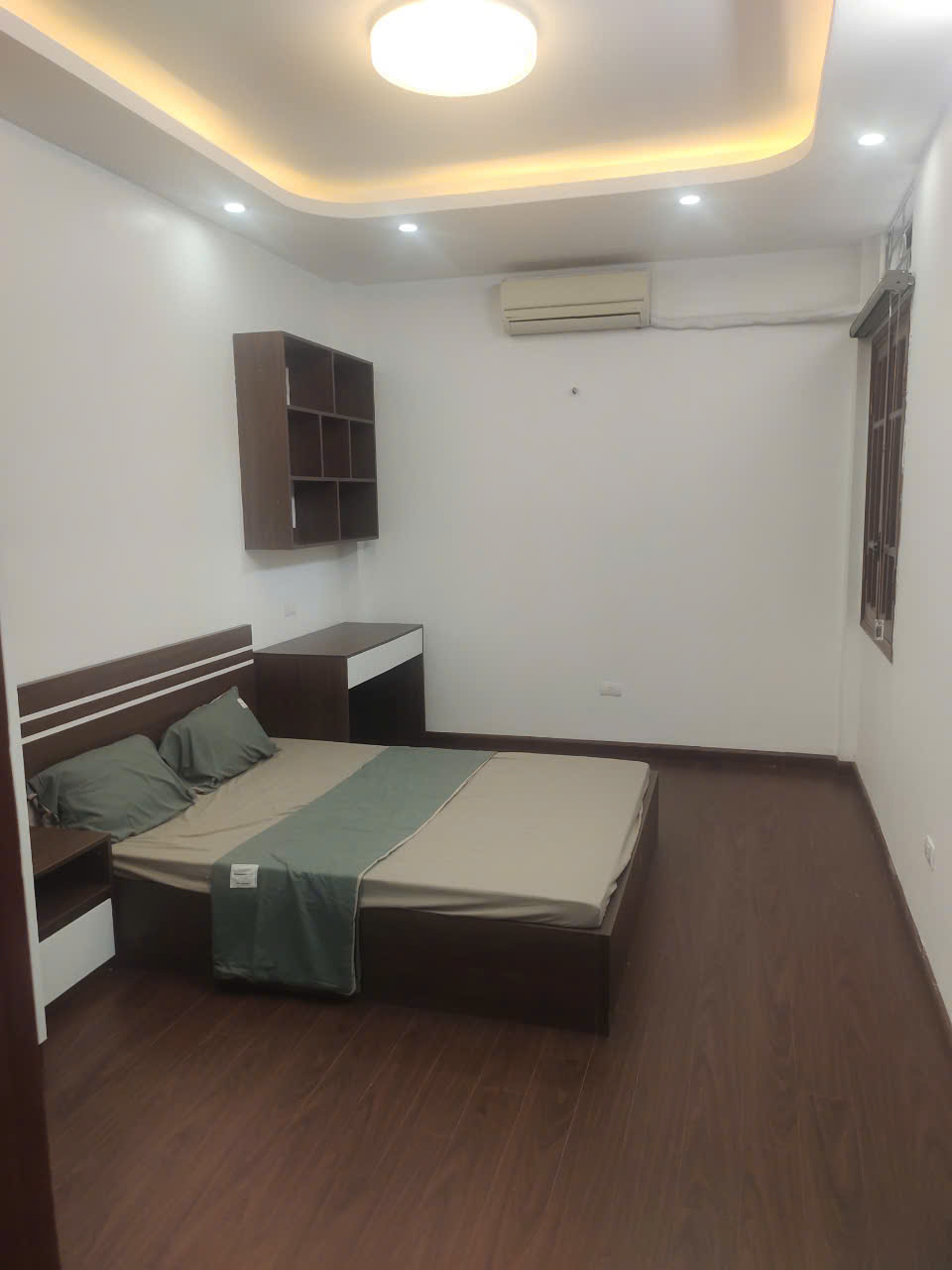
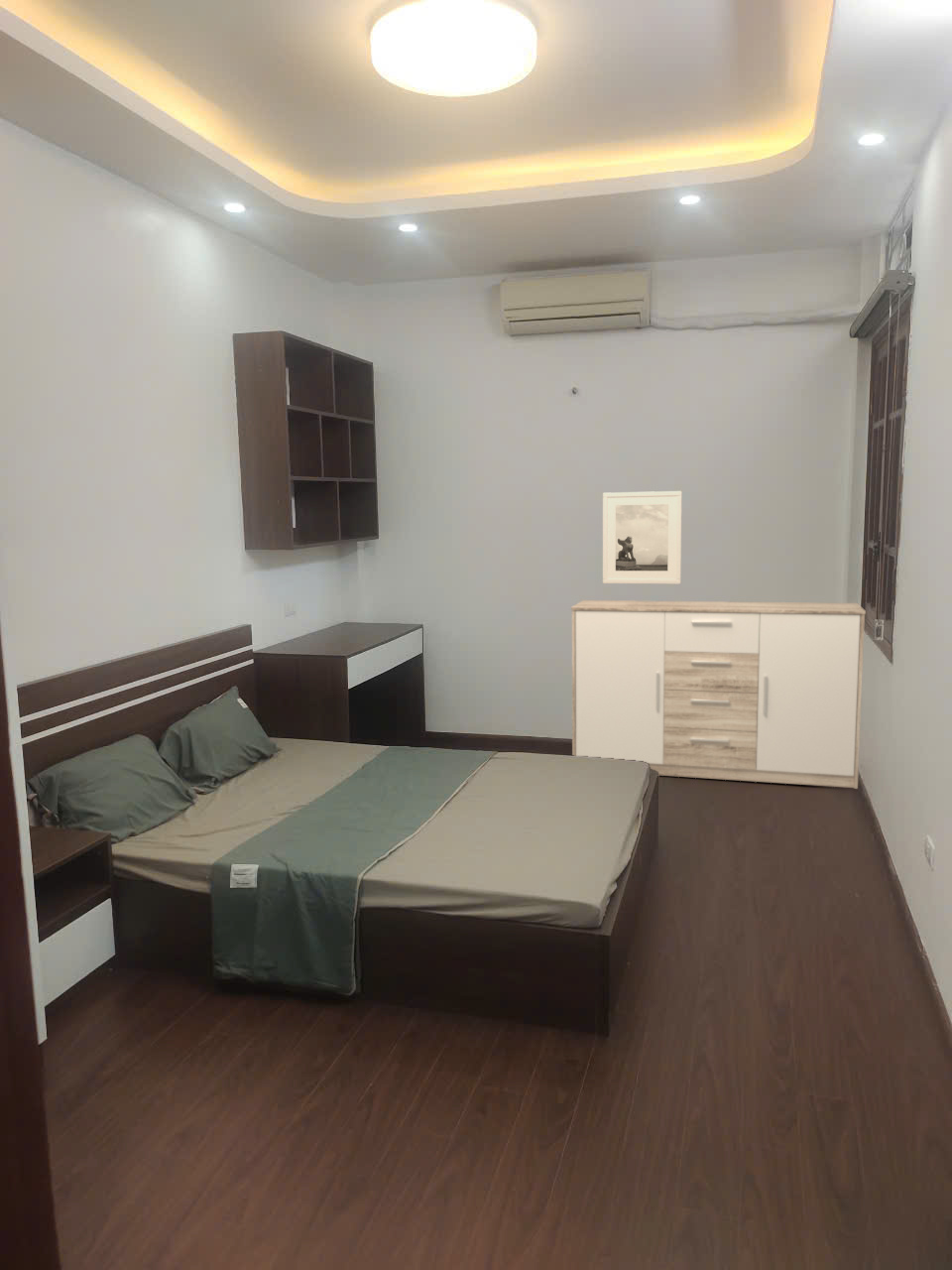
+ cabinet [570,599,867,790]
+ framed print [602,490,683,584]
